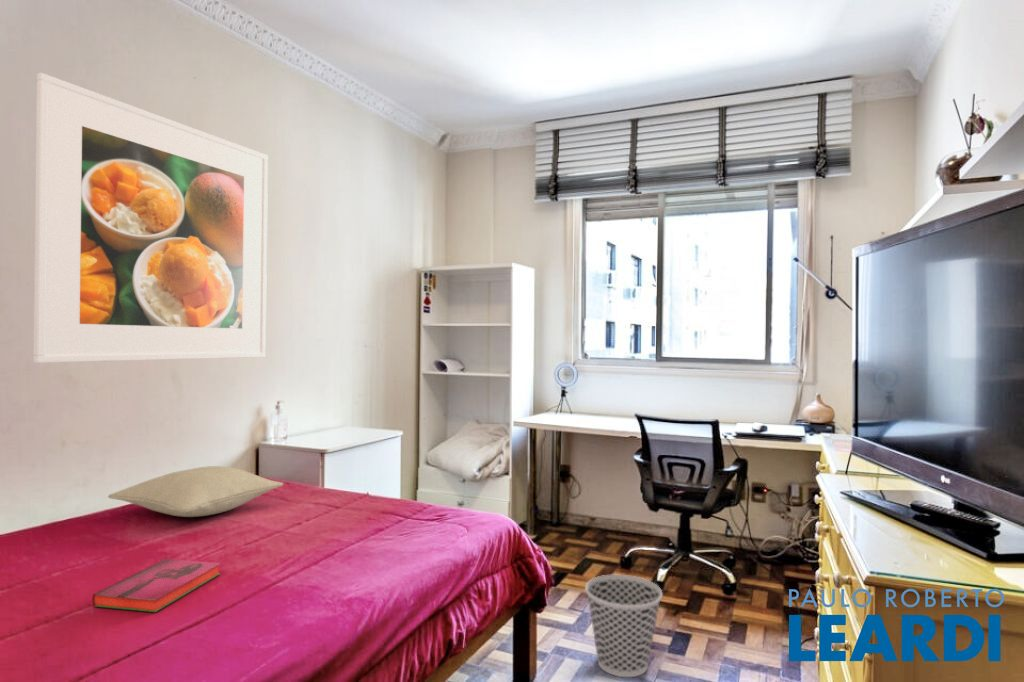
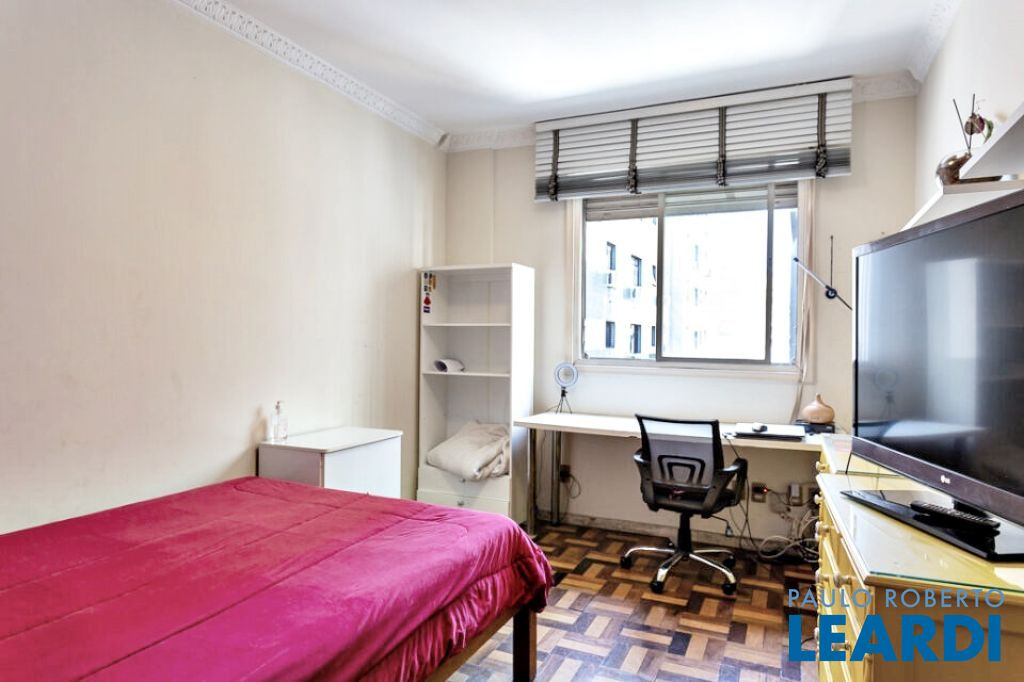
- wastebasket [584,574,663,678]
- hardback book [91,557,221,613]
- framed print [33,72,269,364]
- pillow [107,465,284,518]
